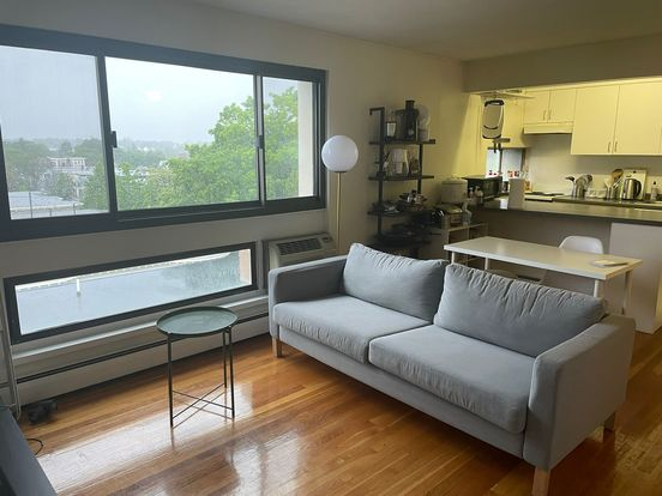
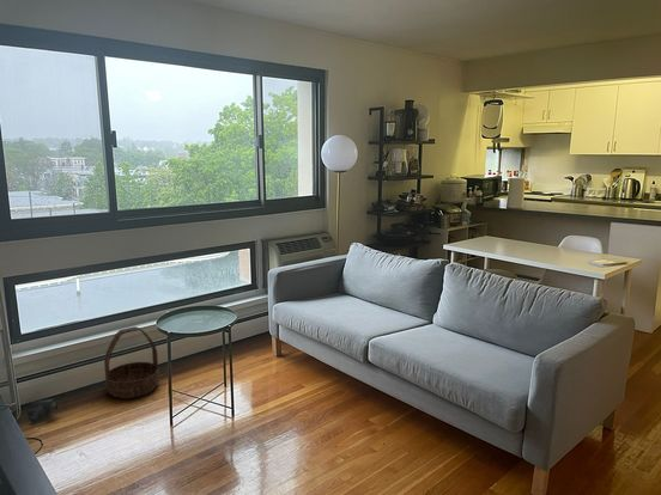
+ basket [103,325,160,399]
